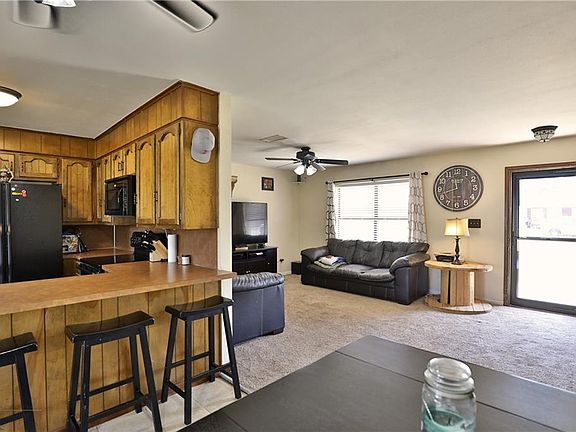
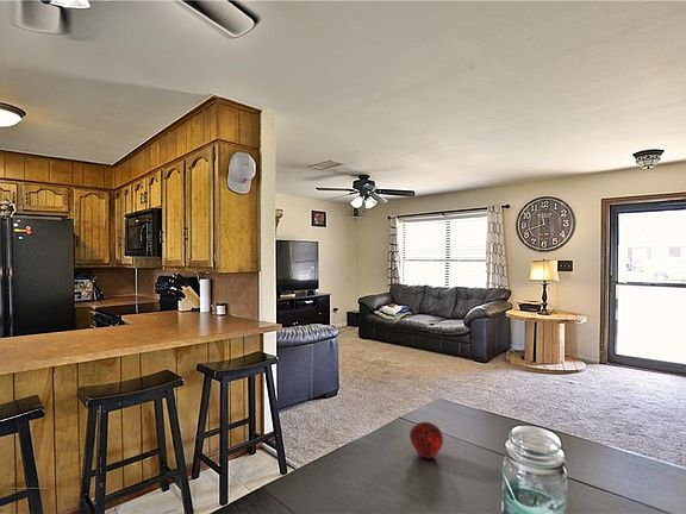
+ apple [409,421,444,460]
